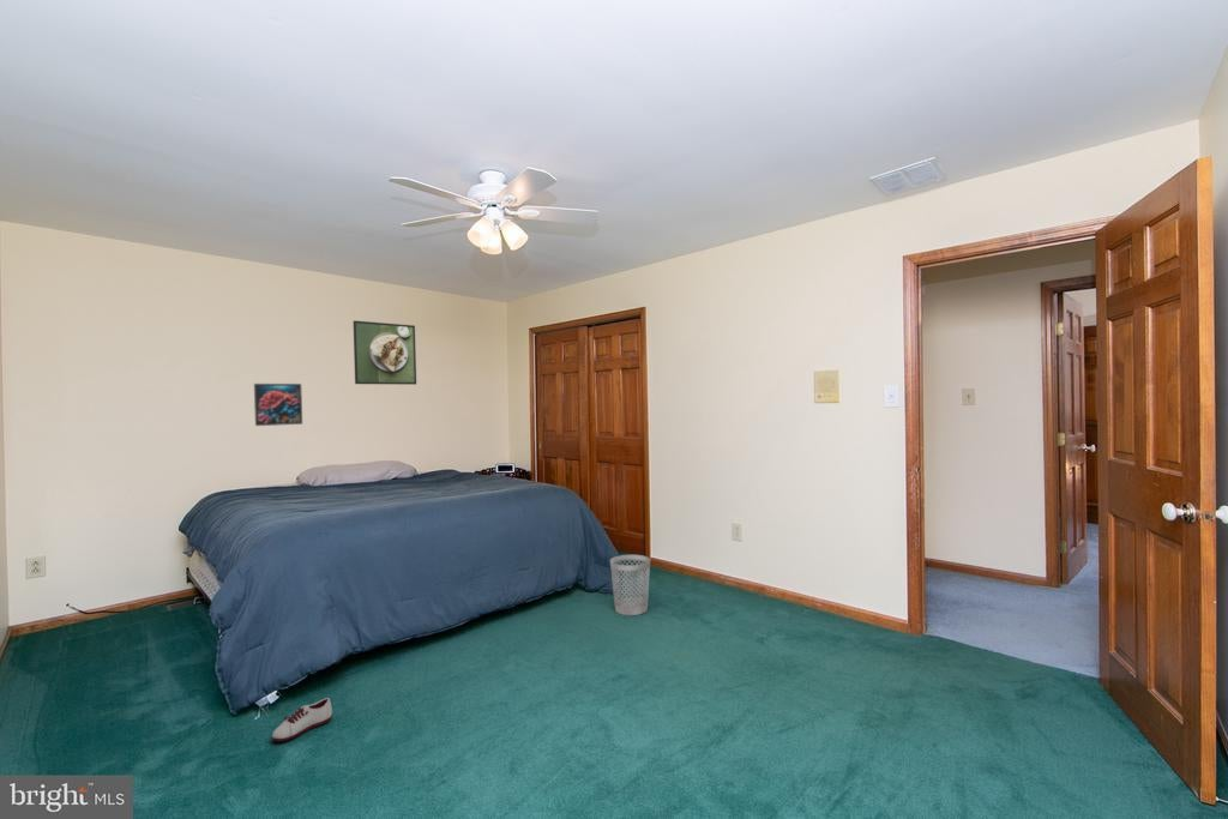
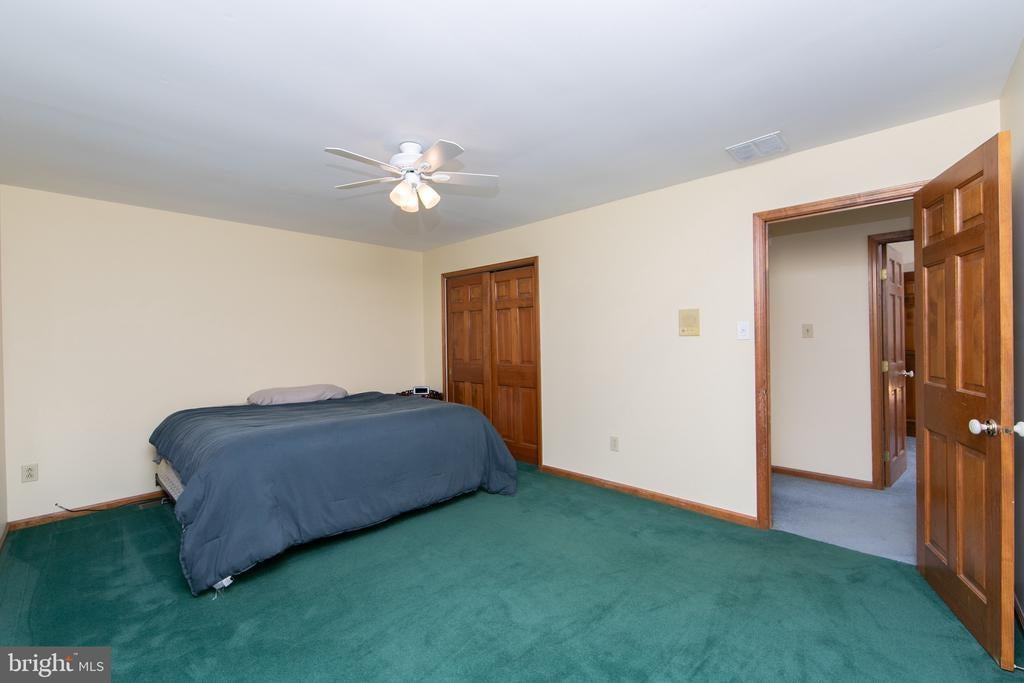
- shoe [270,697,333,742]
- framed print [253,383,303,427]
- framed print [353,319,417,386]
- wastebasket [609,554,651,616]
